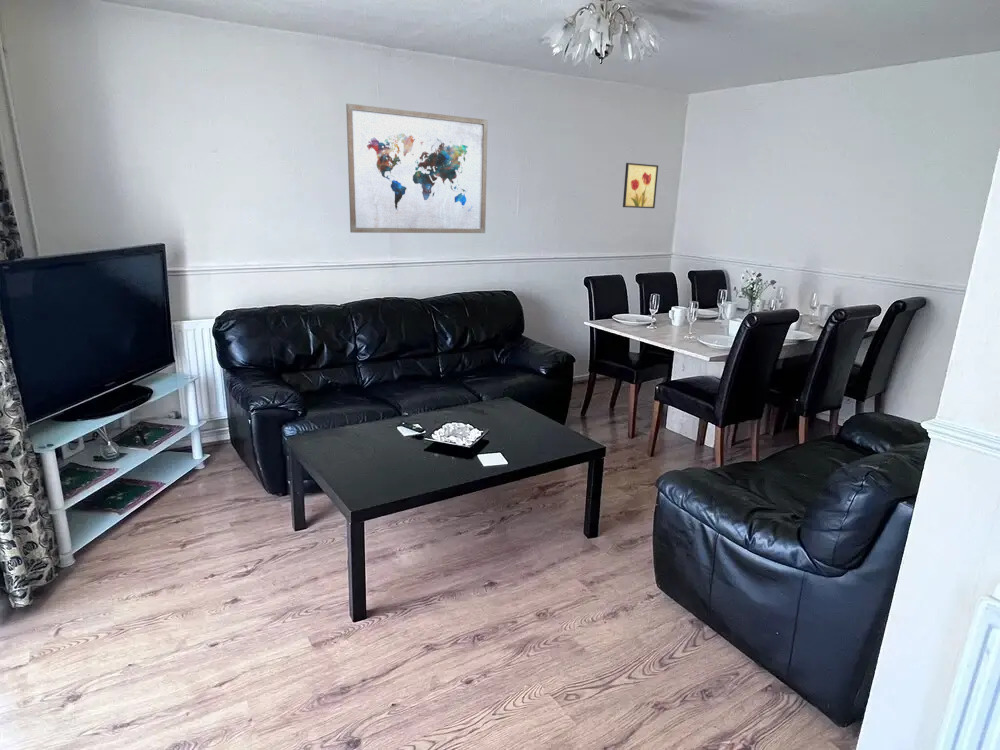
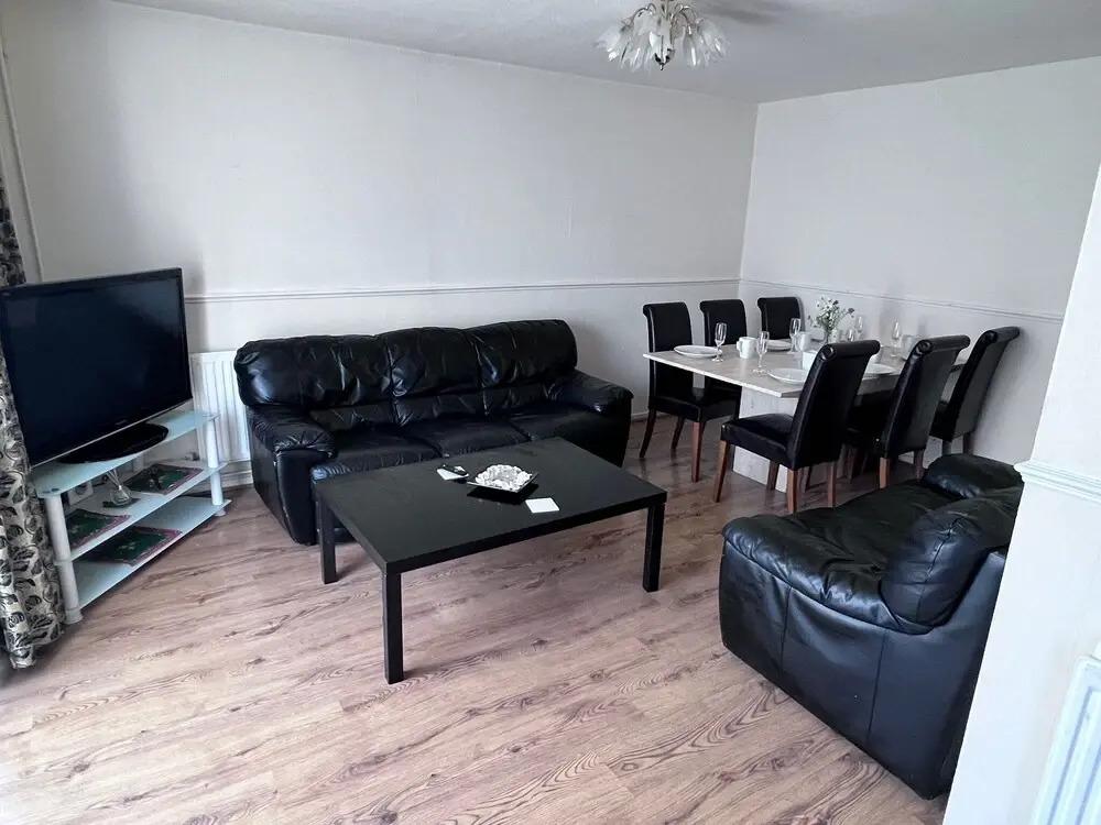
- wall art [622,162,659,209]
- wall art [345,103,489,234]
